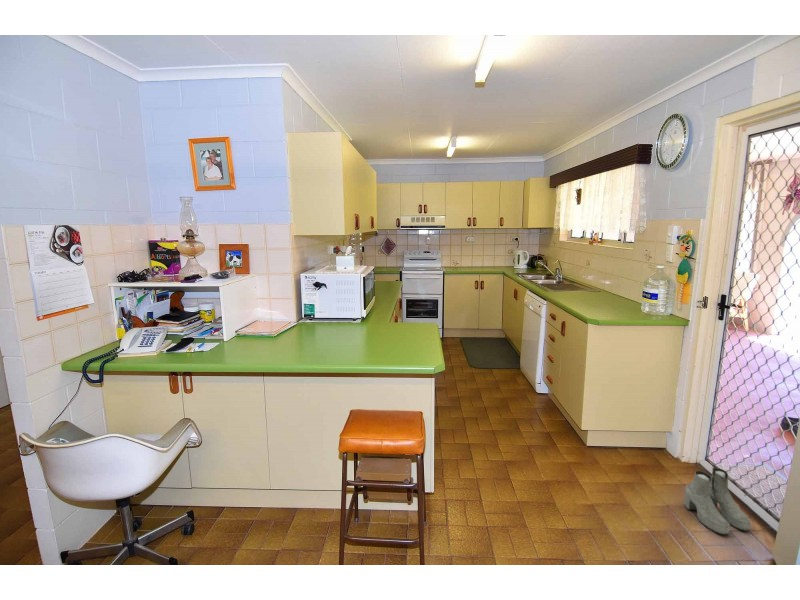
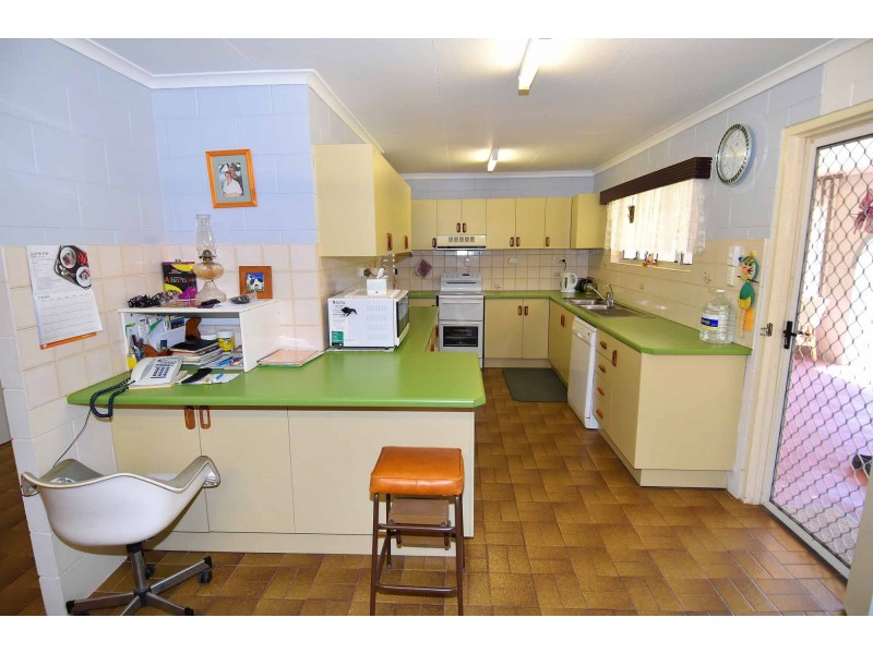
- boots [683,467,752,536]
